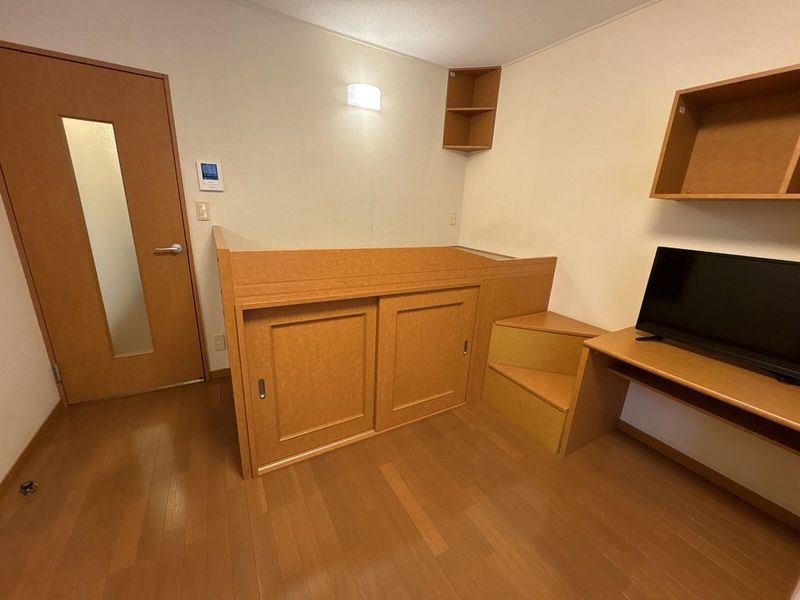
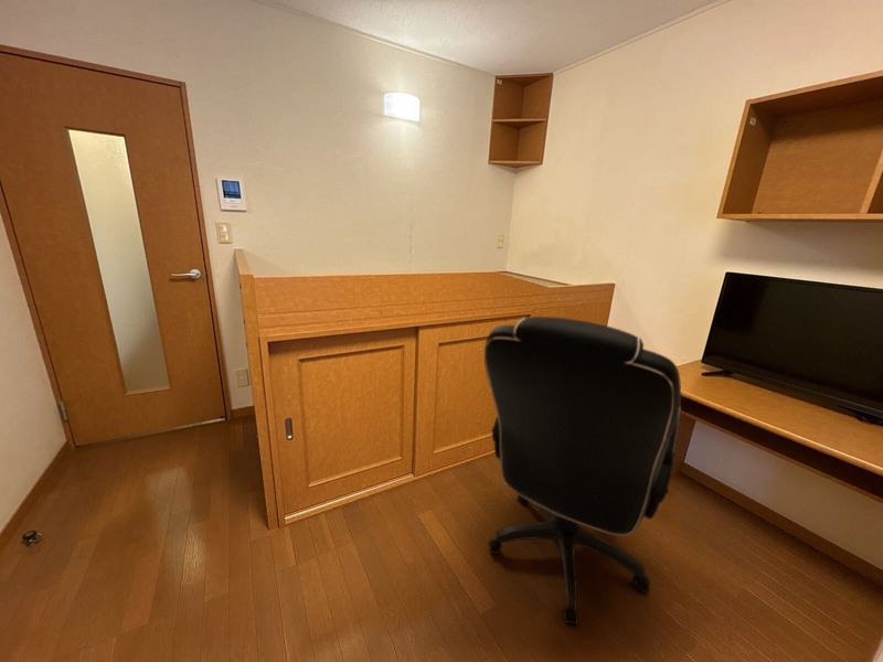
+ office chair [483,316,682,627]
